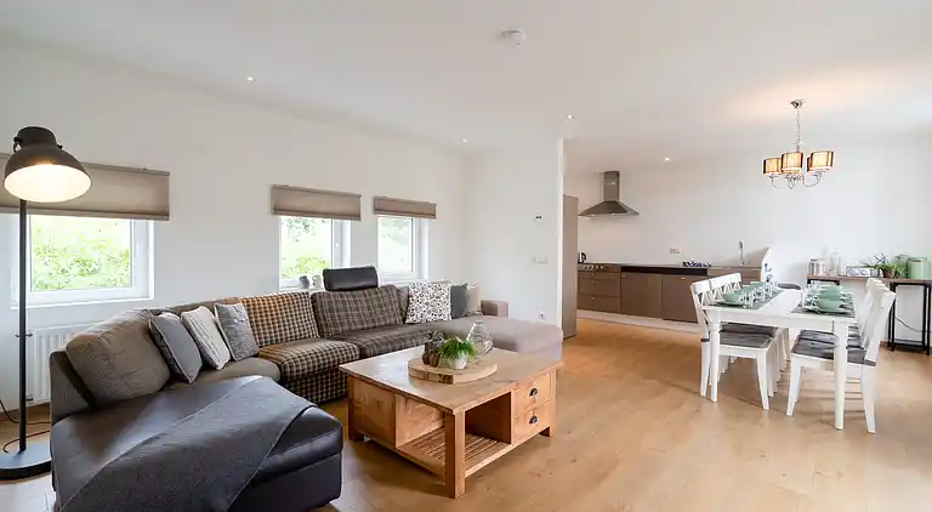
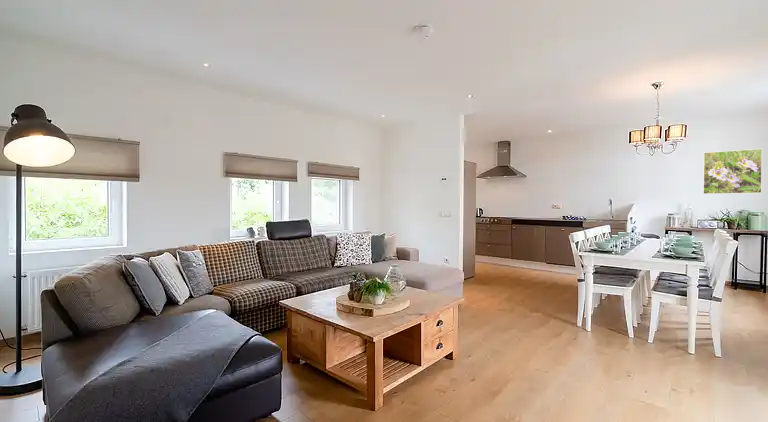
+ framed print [702,148,763,195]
